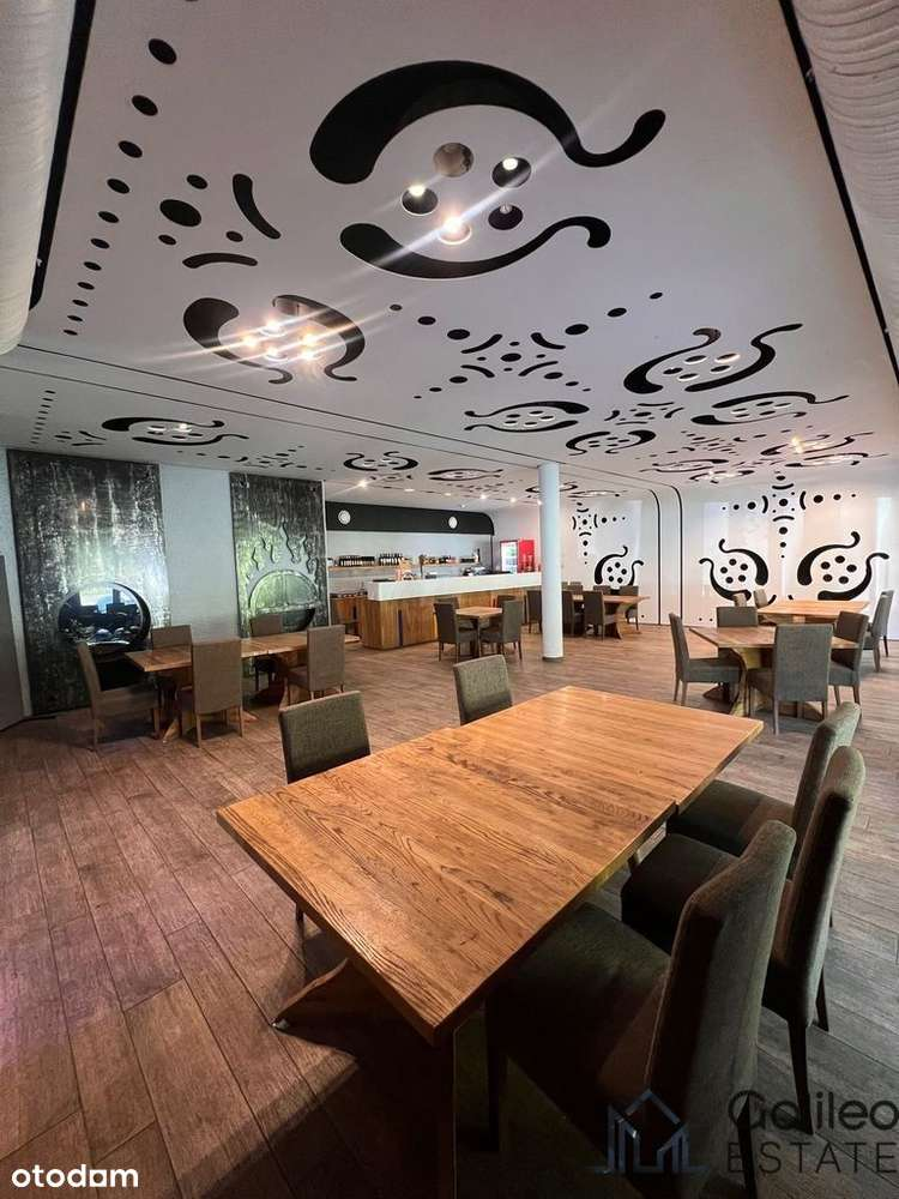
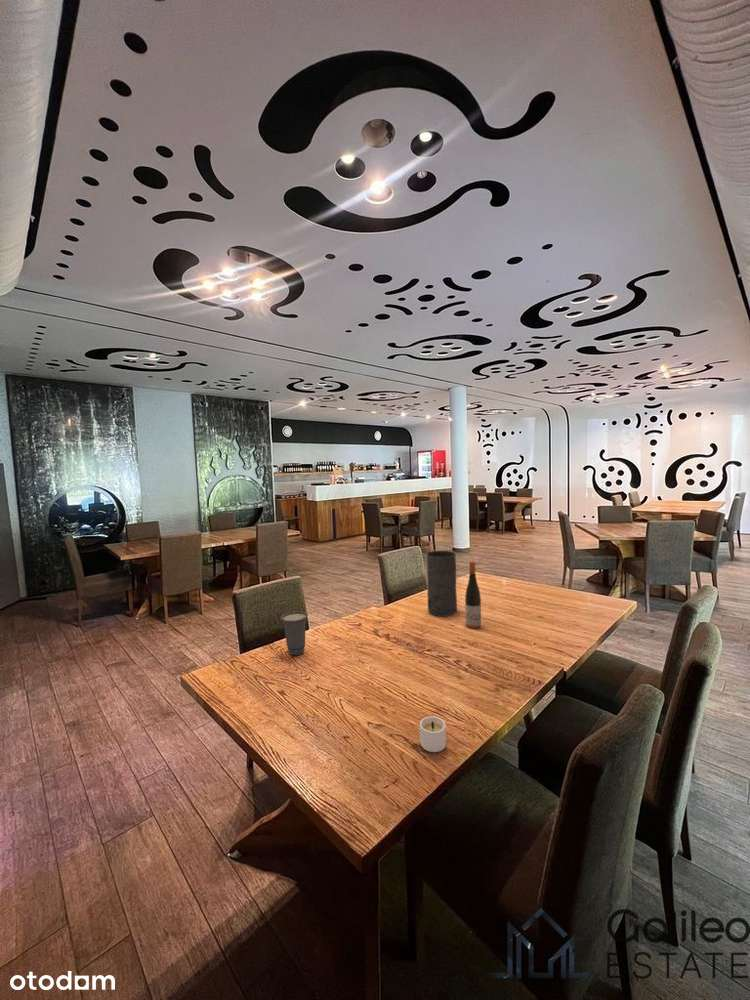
+ candle [419,715,447,753]
+ vase [426,550,458,617]
+ wine bottle [464,560,482,629]
+ cup [280,610,309,656]
